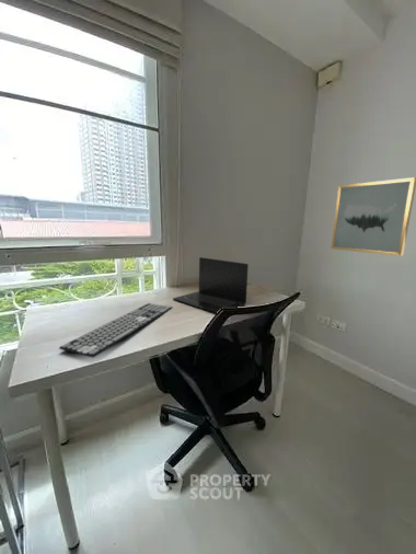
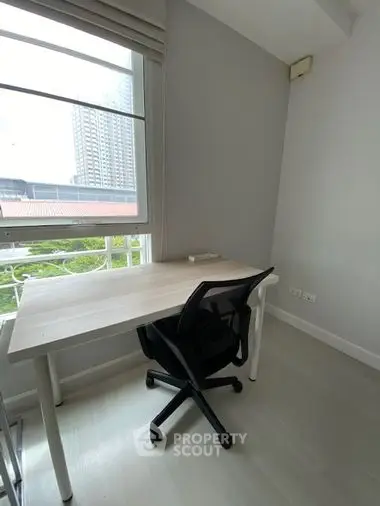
- keyboard [58,302,174,359]
- laptop [172,256,250,314]
- wall art [330,176,416,257]
